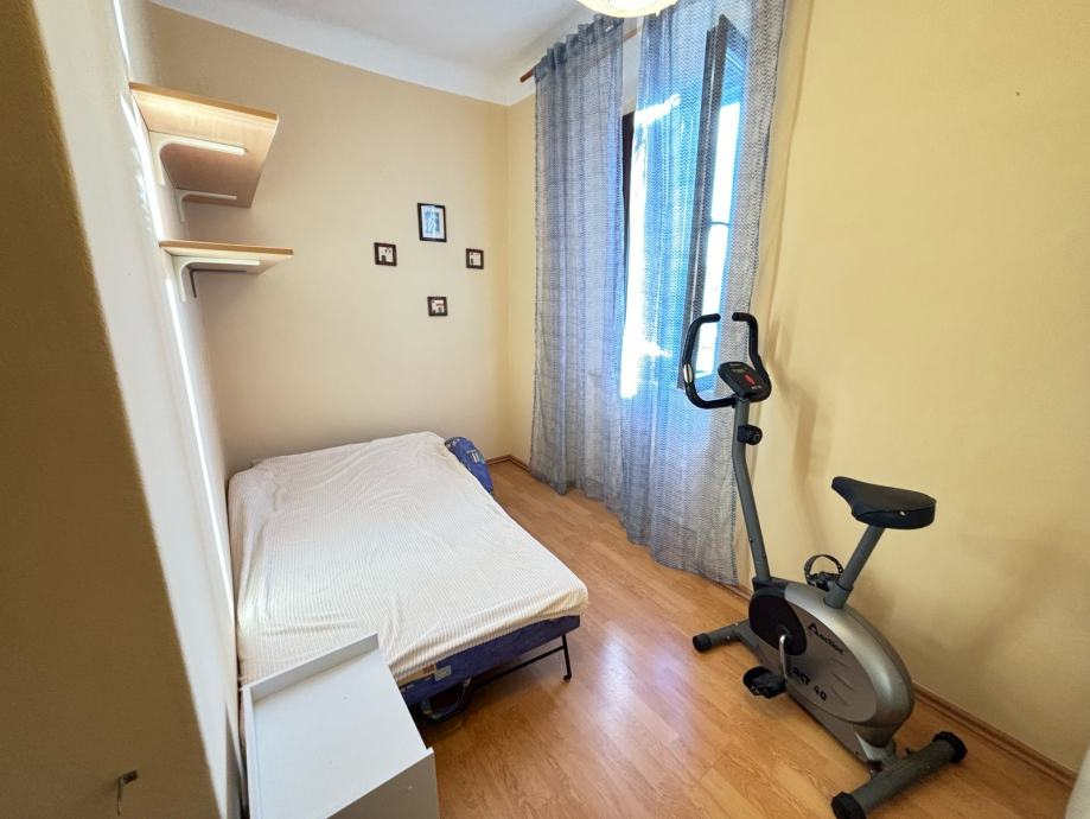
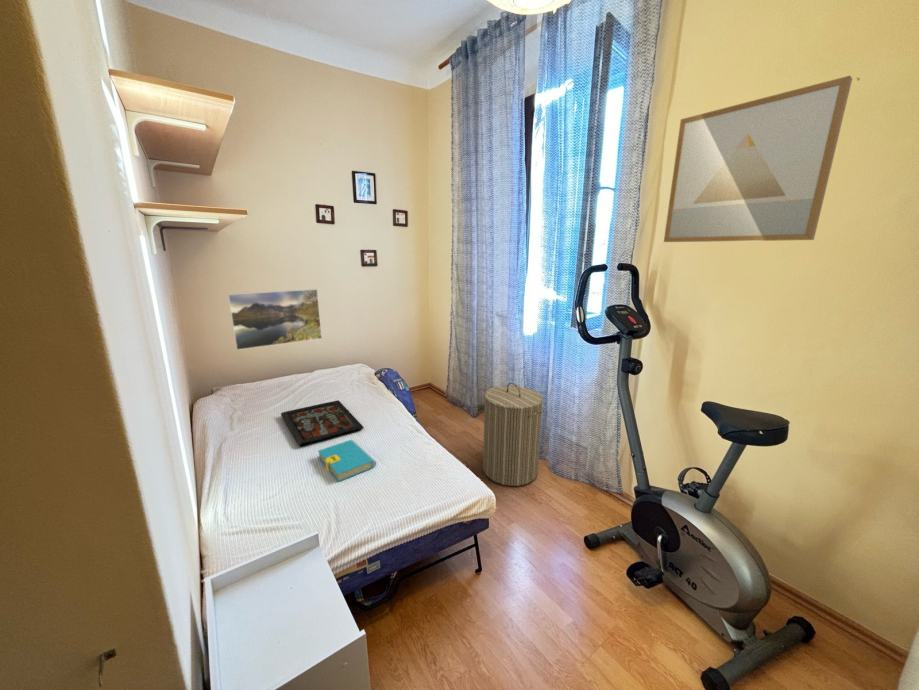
+ laundry hamper [482,381,546,487]
+ tray [280,399,365,447]
+ wall art [663,75,853,243]
+ book [317,439,377,482]
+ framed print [227,288,323,351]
